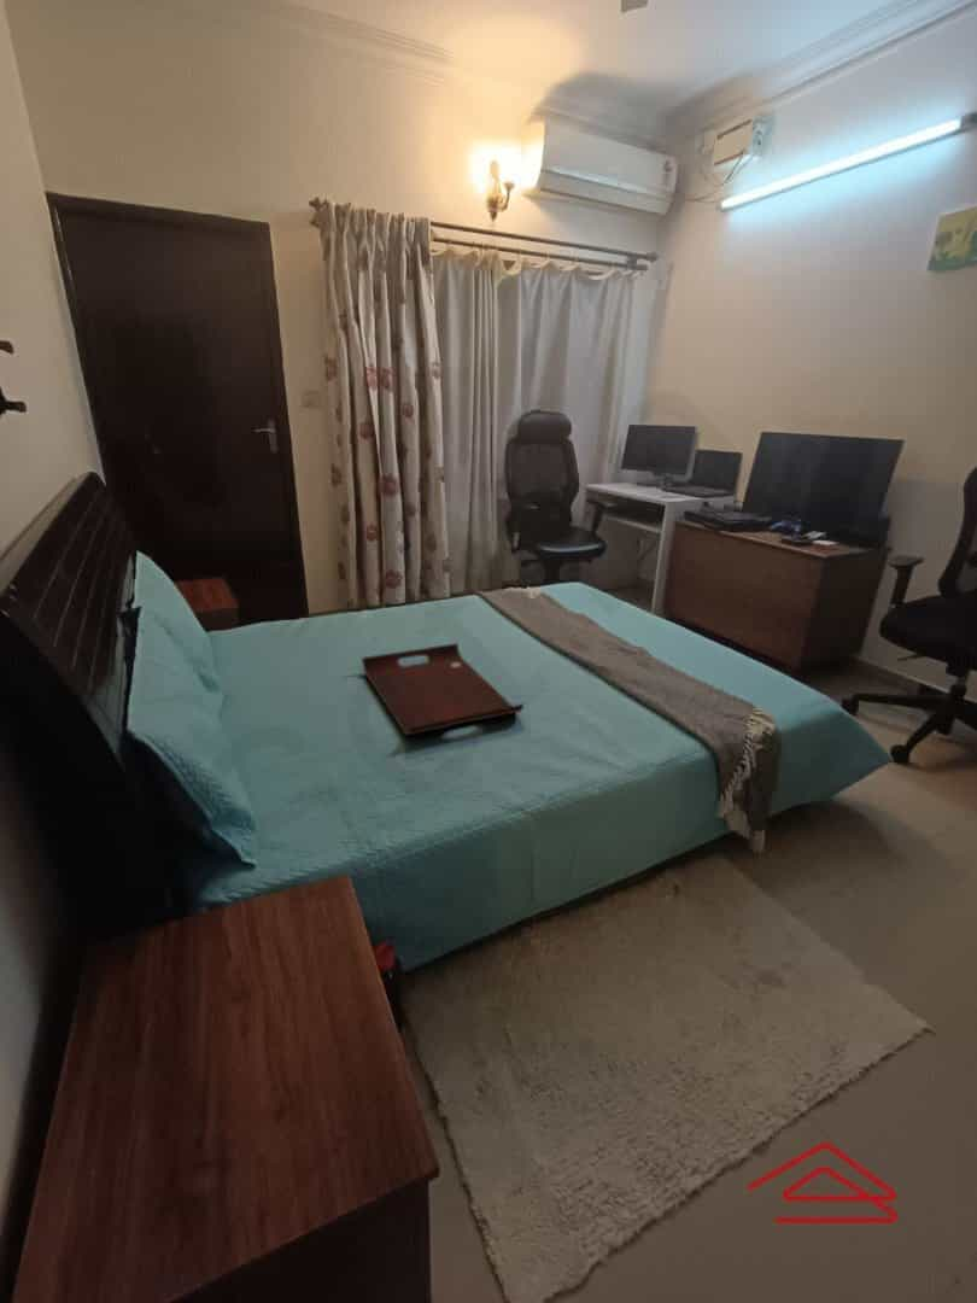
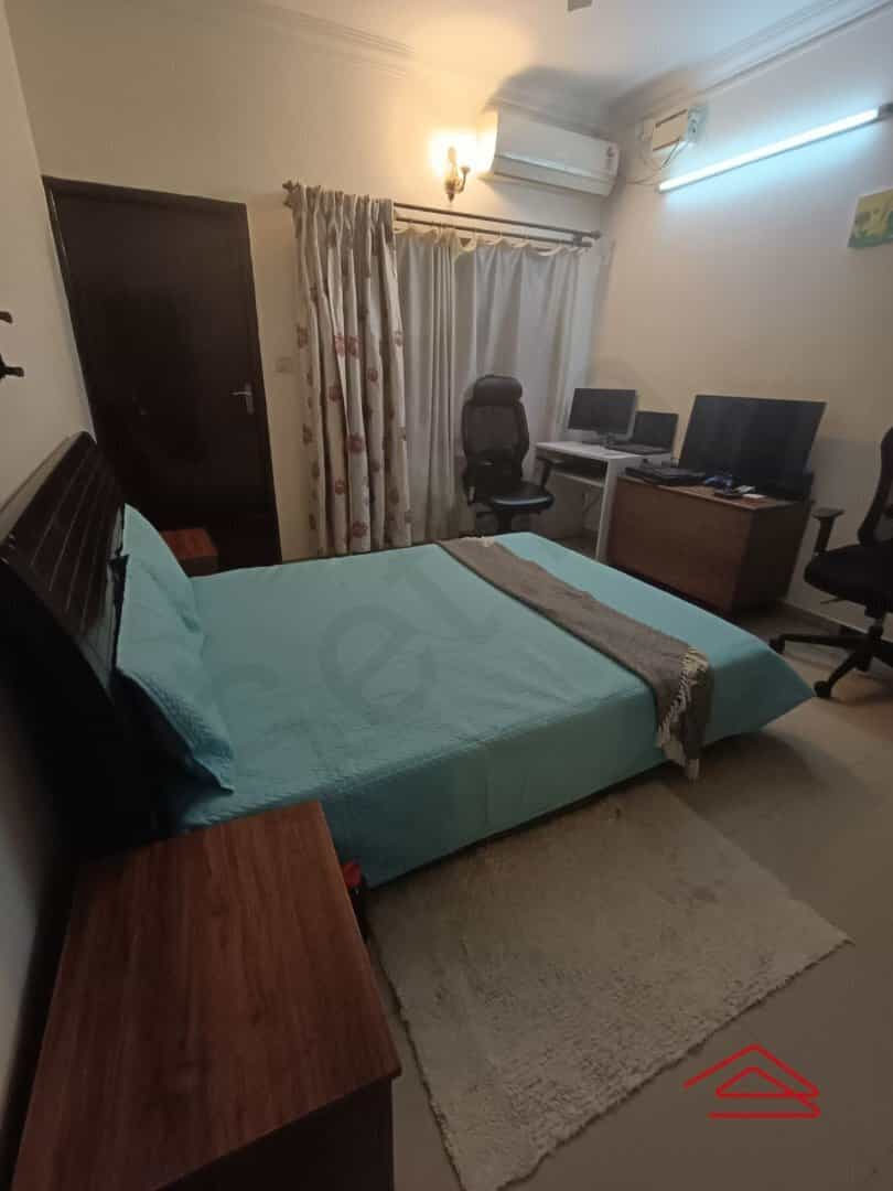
- serving tray [361,642,525,737]
